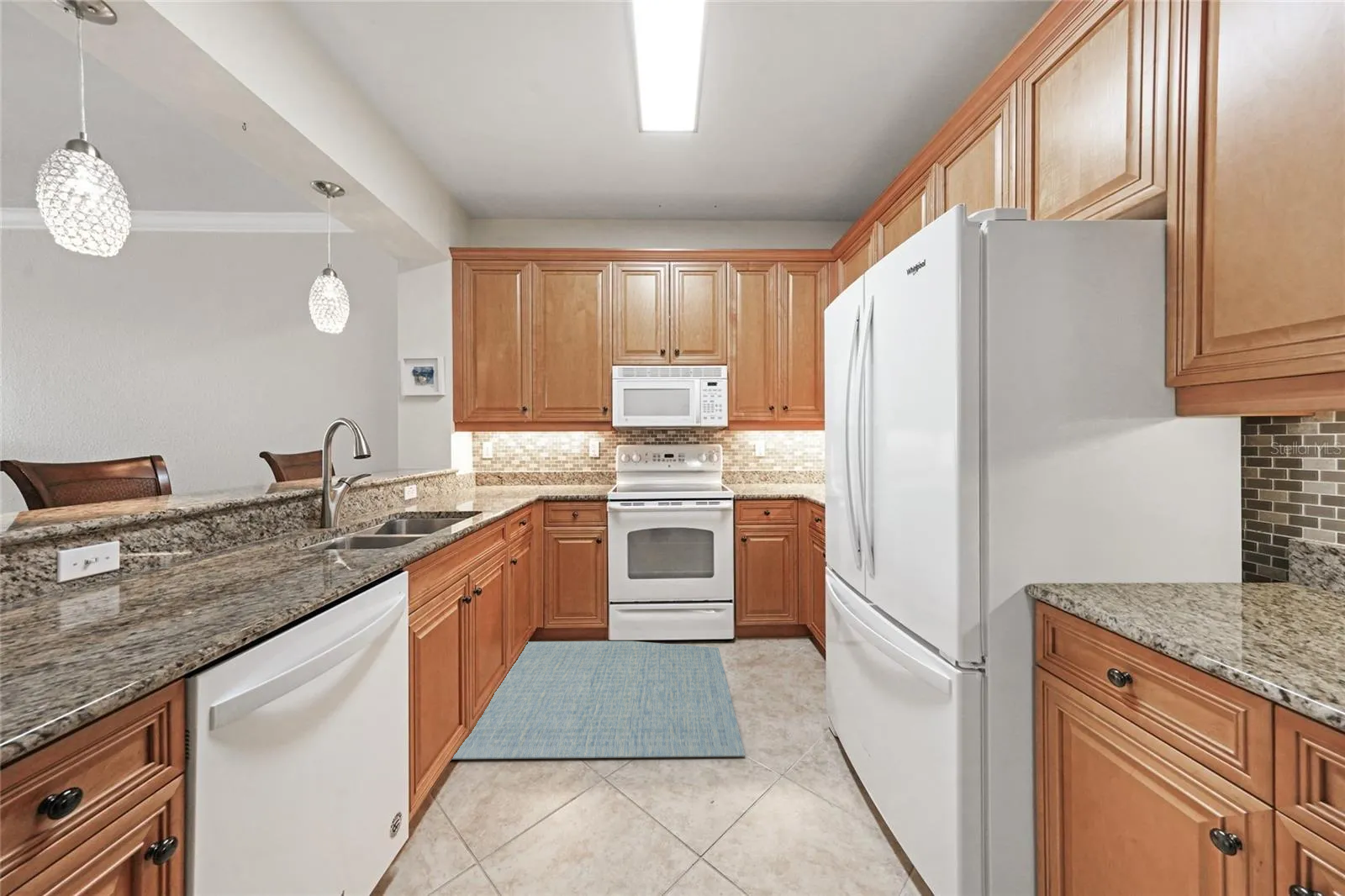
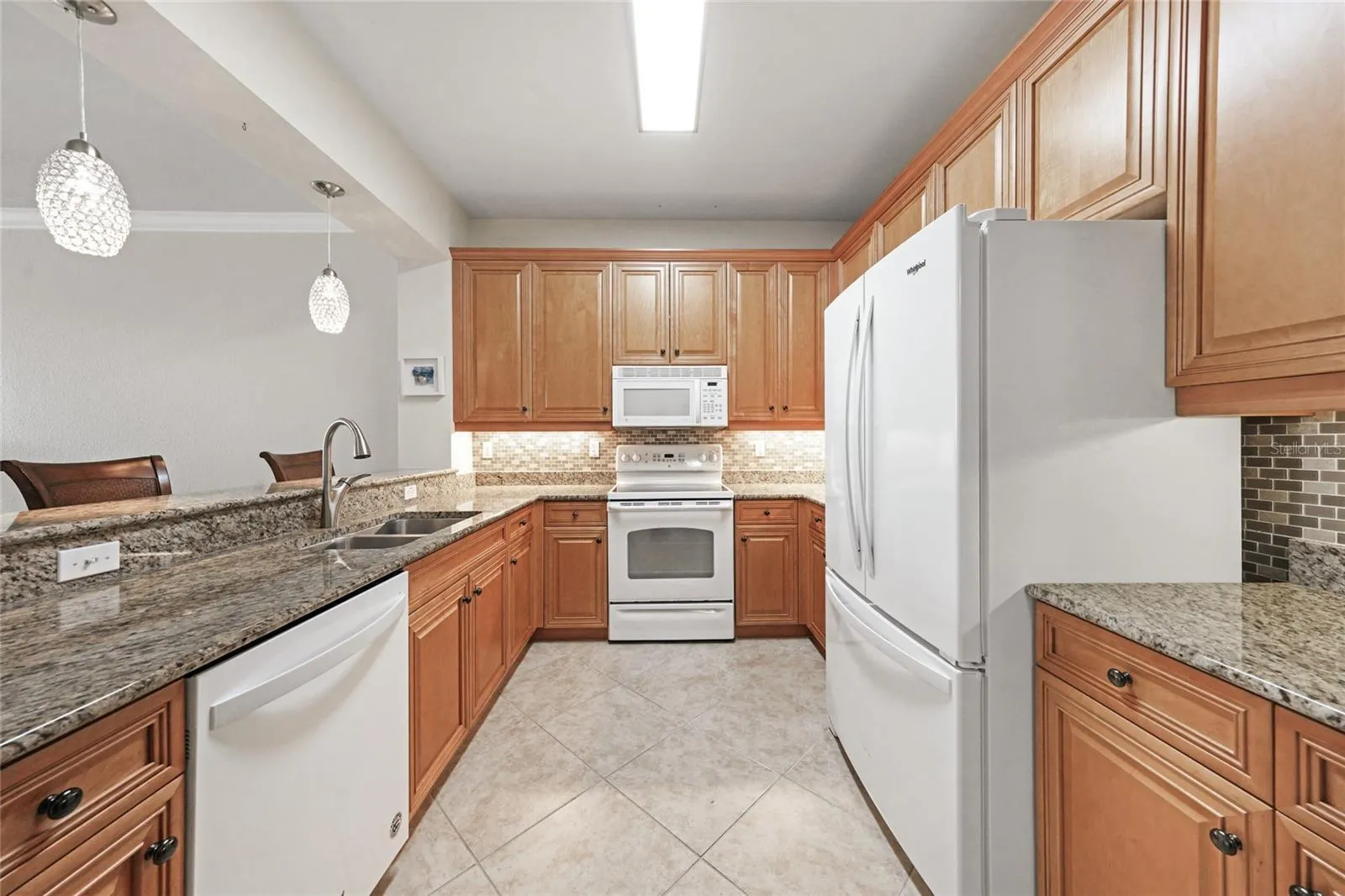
- rug [451,640,746,760]
